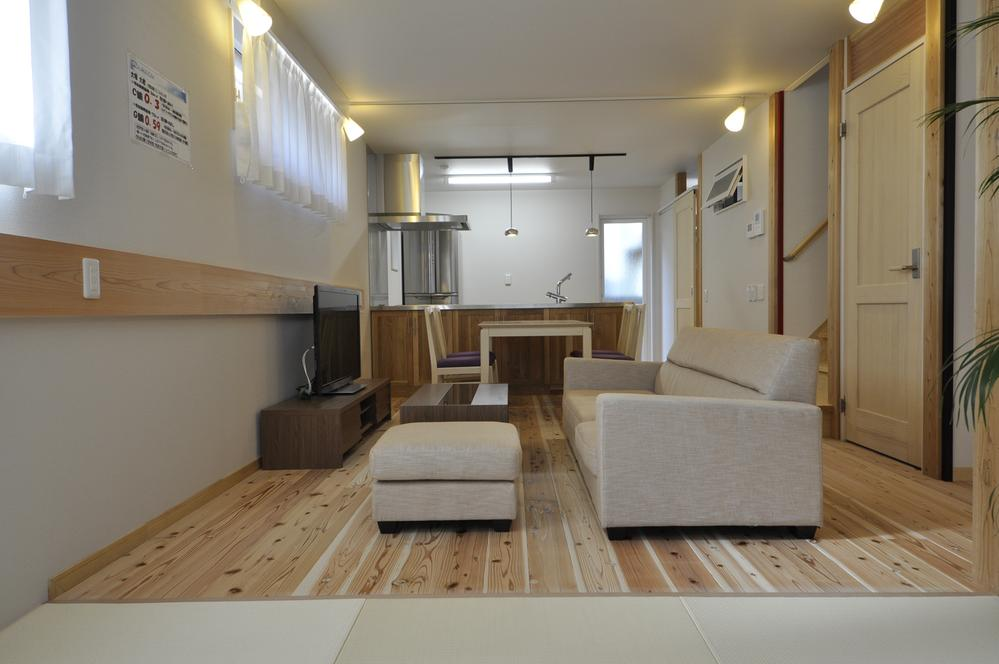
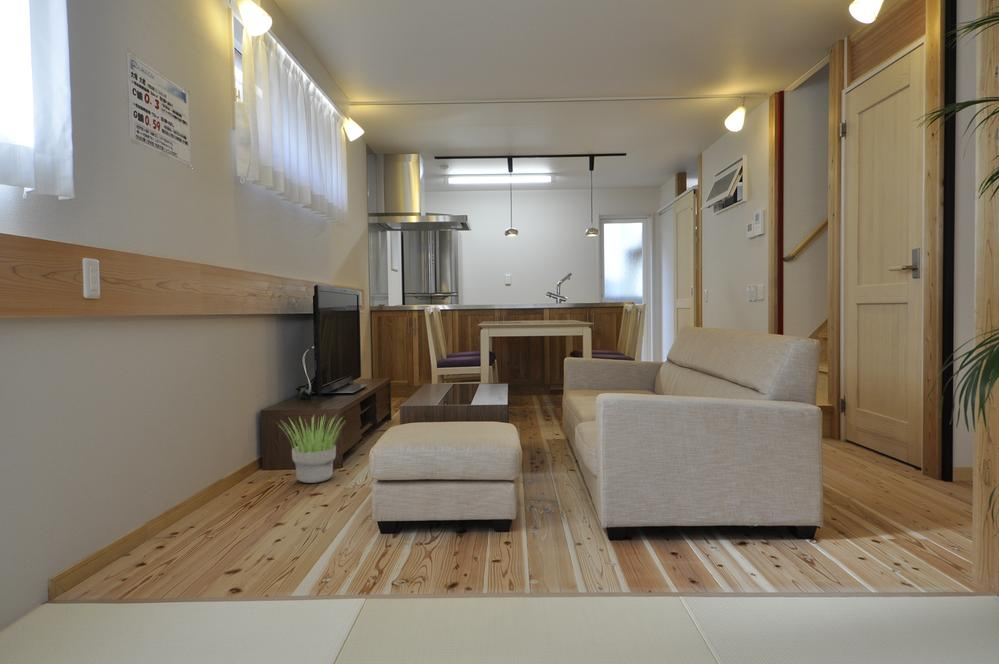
+ potted plant [275,413,345,484]
